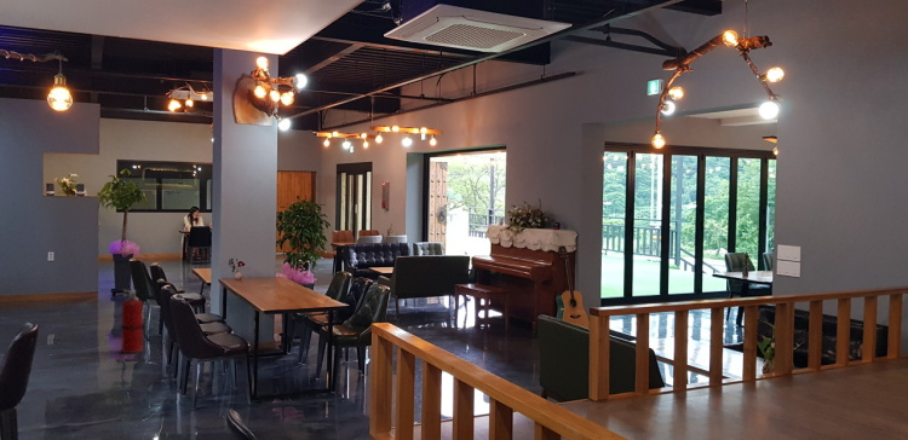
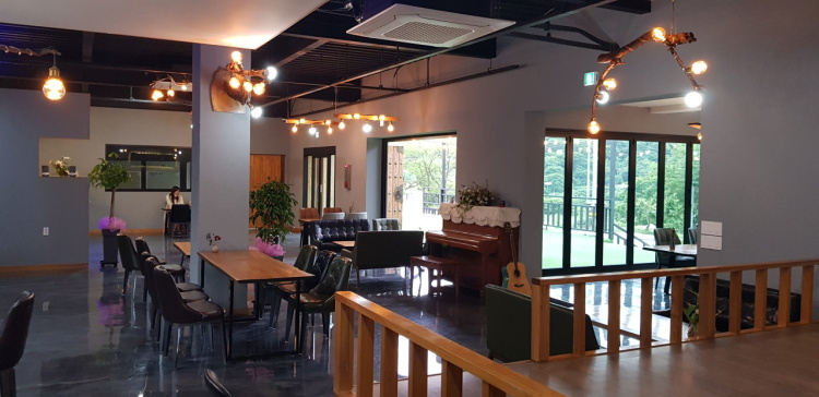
- fire extinguisher [120,289,151,354]
